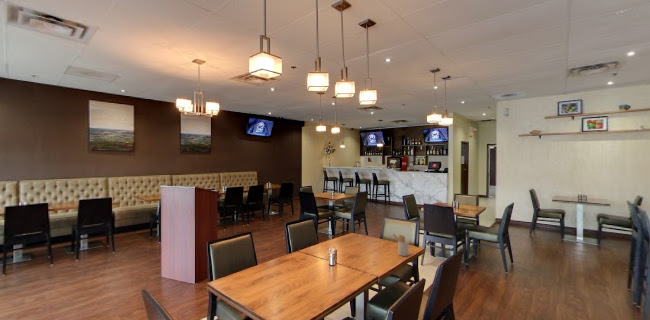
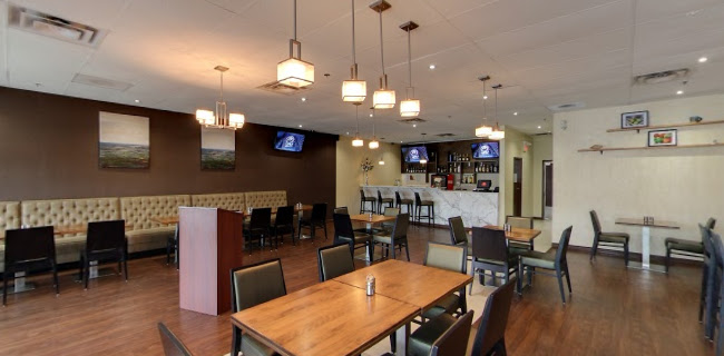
- utensil holder [391,233,410,257]
